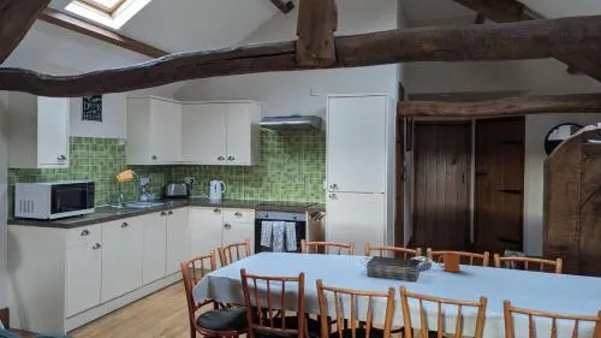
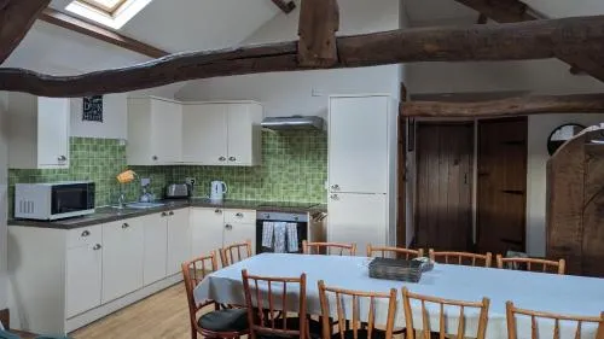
- cup [438,251,460,273]
